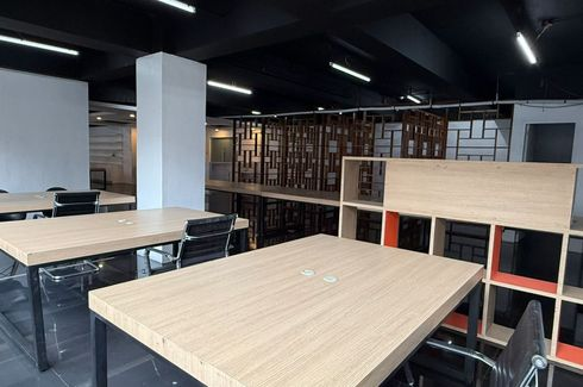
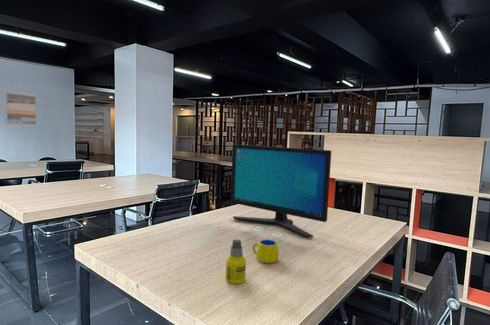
+ wall art [5,90,37,125]
+ bottle [225,238,247,285]
+ computer monitor [230,143,332,238]
+ mug [252,239,280,264]
